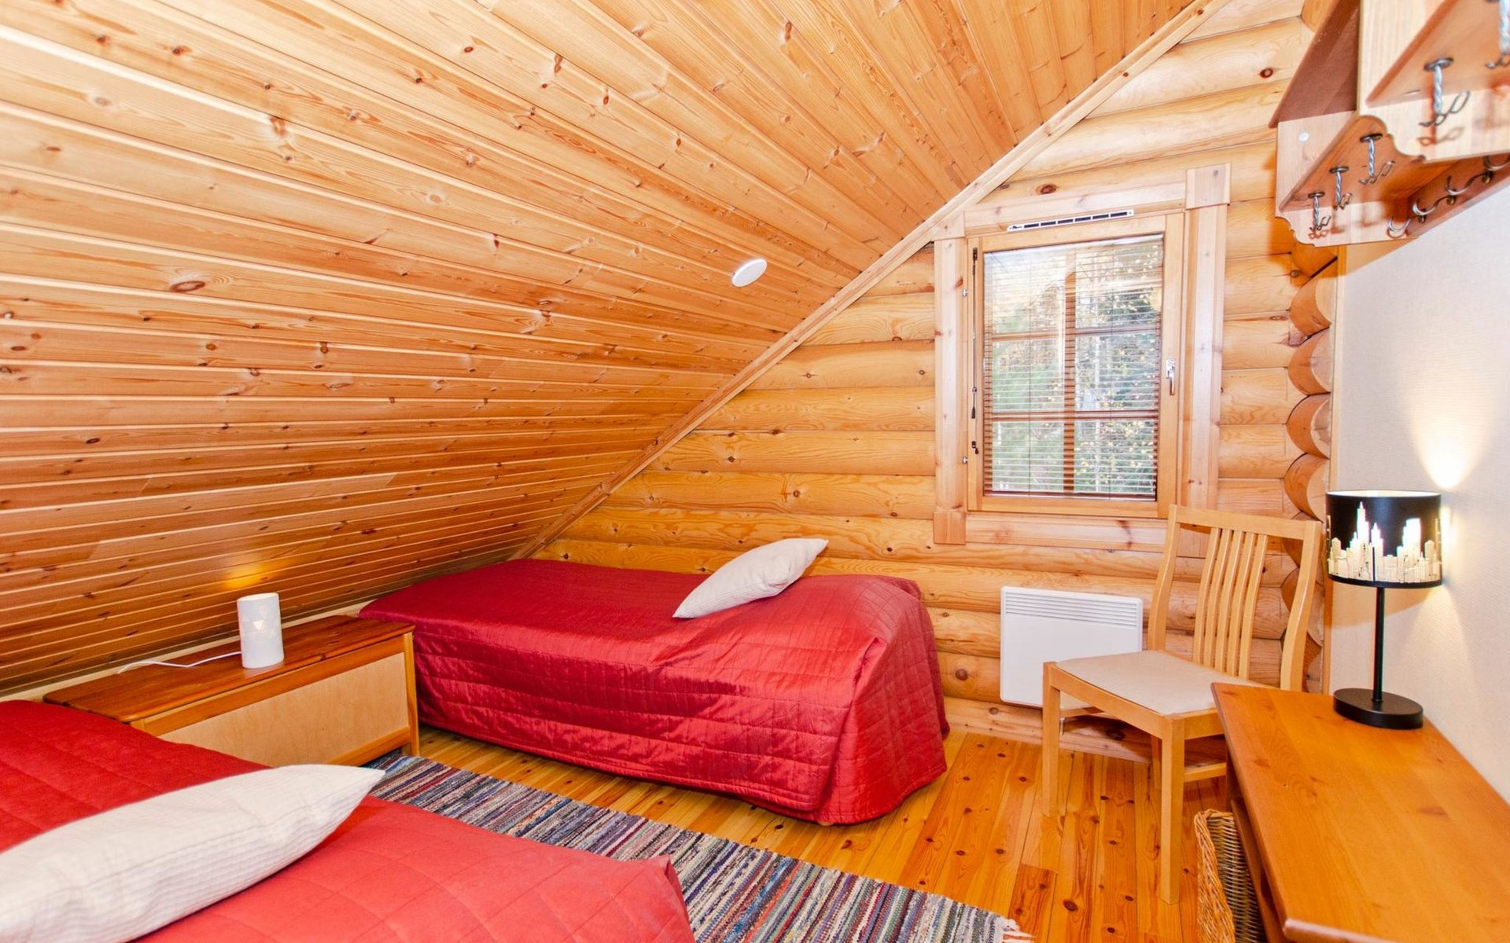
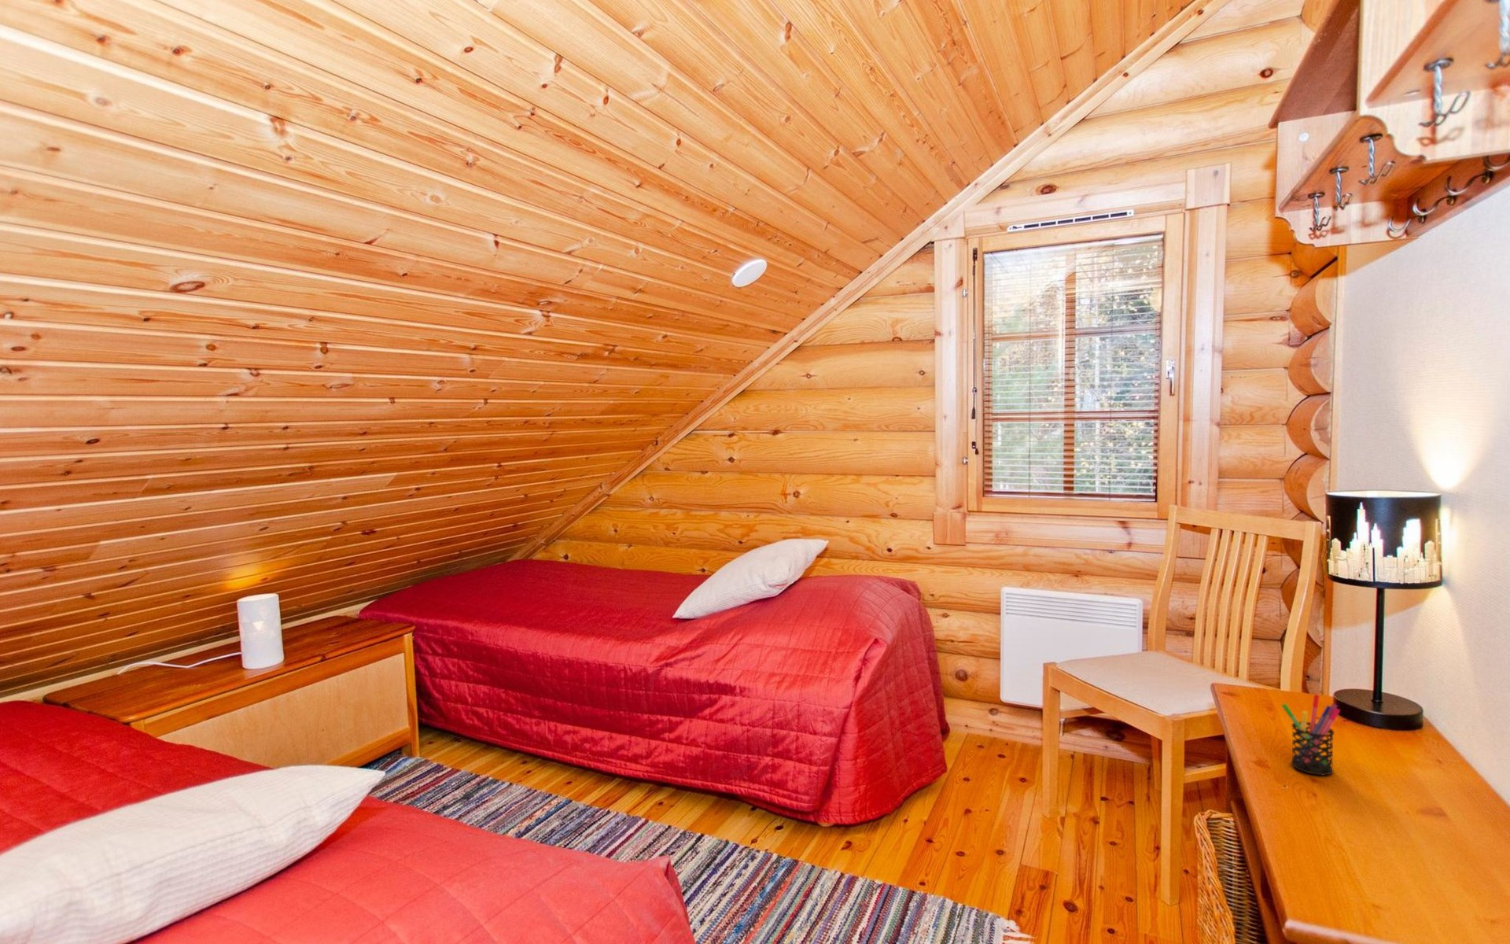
+ pen holder [1281,693,1340,775]
